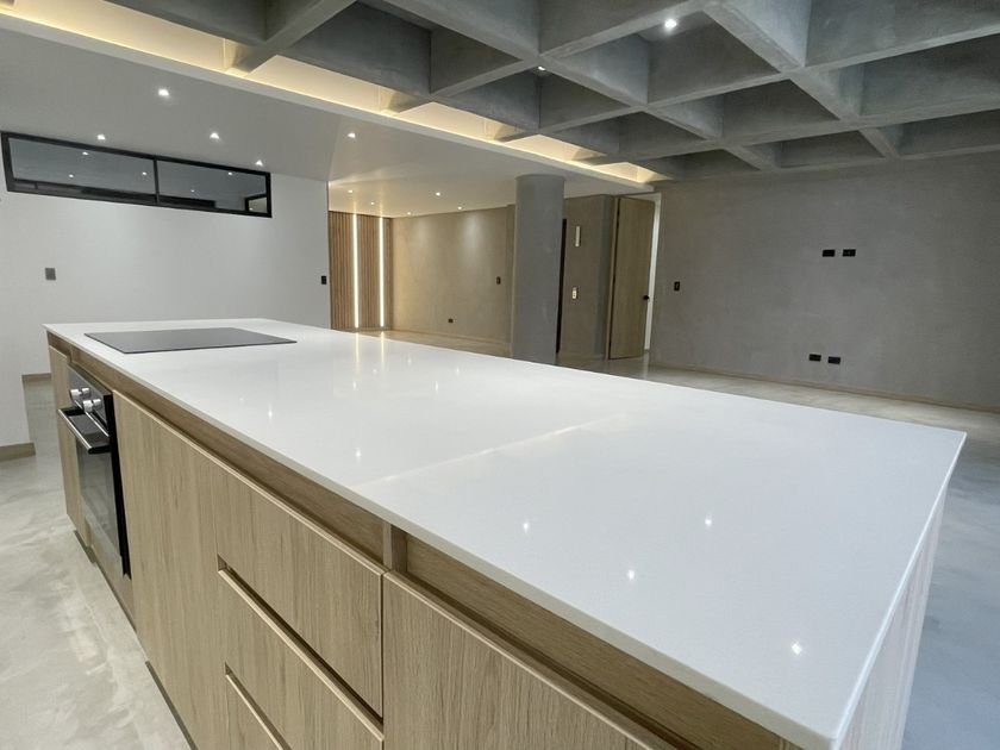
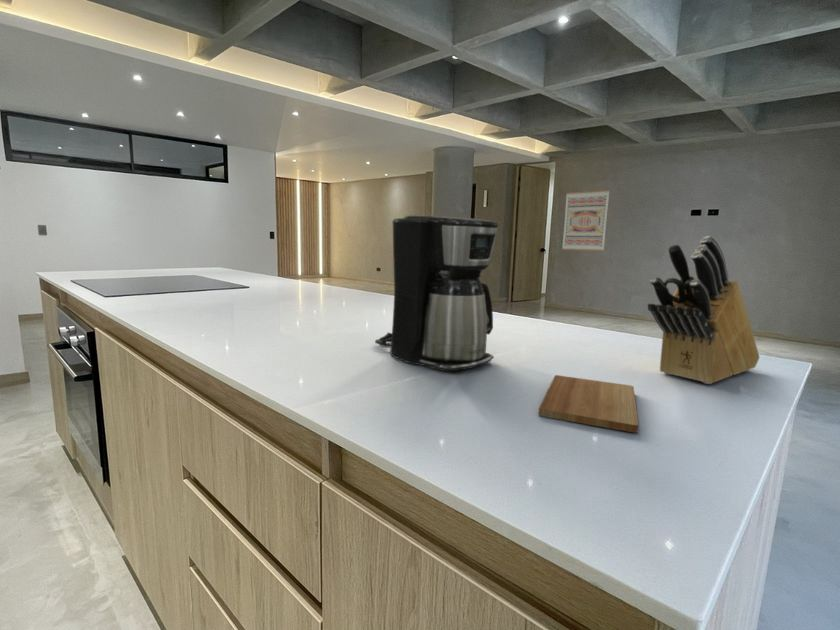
+ knife block [647,235,760,385]
+ cutting board [538,374,639,434]
+ wall art [561,189,611,252]
+ coffee maker [374,215,499,373]
